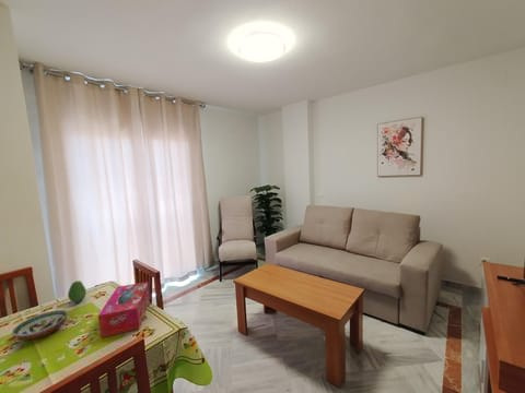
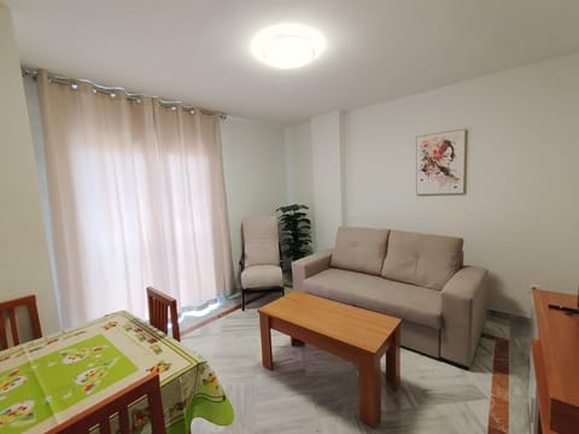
- fruit [67,279,88,303]
- tissue box [97,281,151,338]
- decorative bowl [11,309,69,341]
